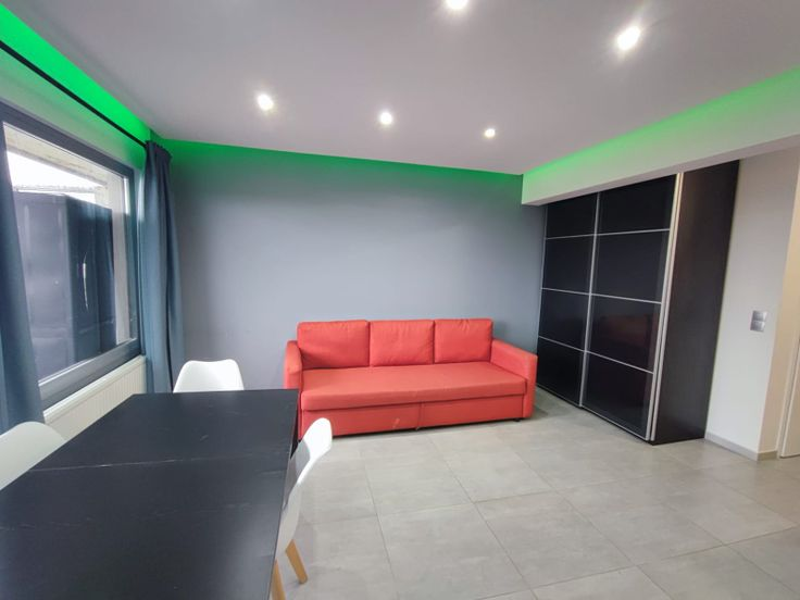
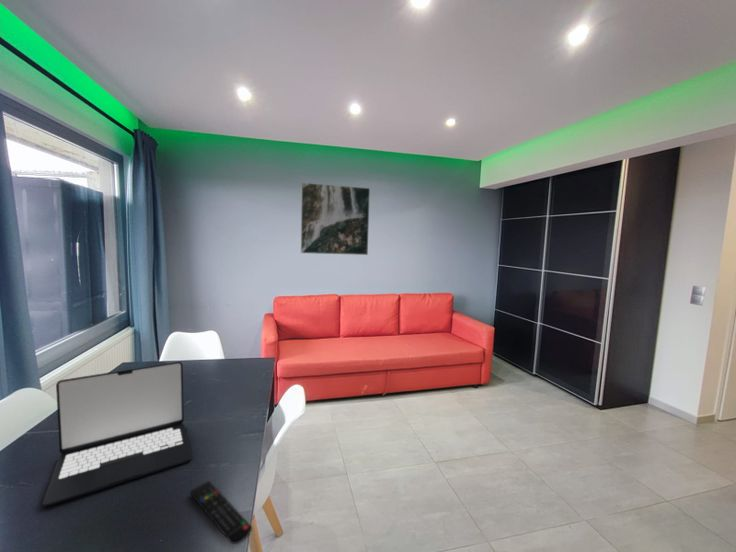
+ remote control [189,480,253,545]
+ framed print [300,182,371,256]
+ laptop [41,361,193,507]
